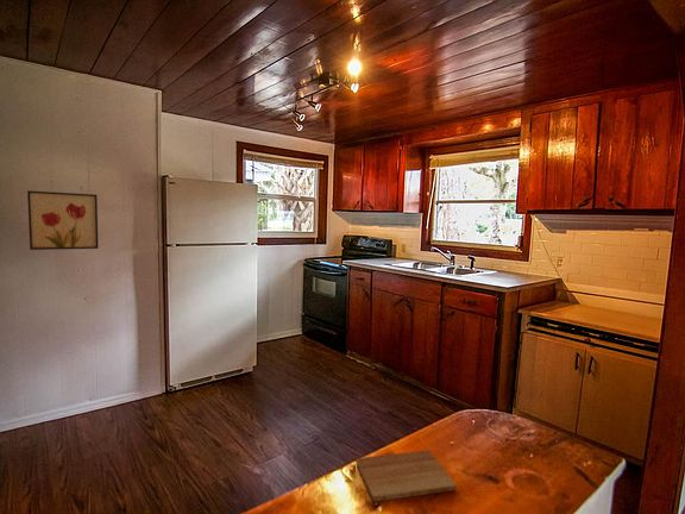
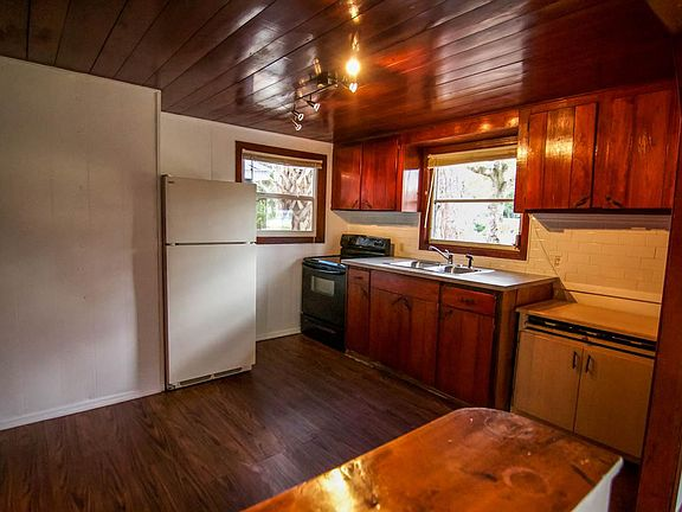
- wall art [26,189,100,251]
- cutting board [354,449,458,503]
